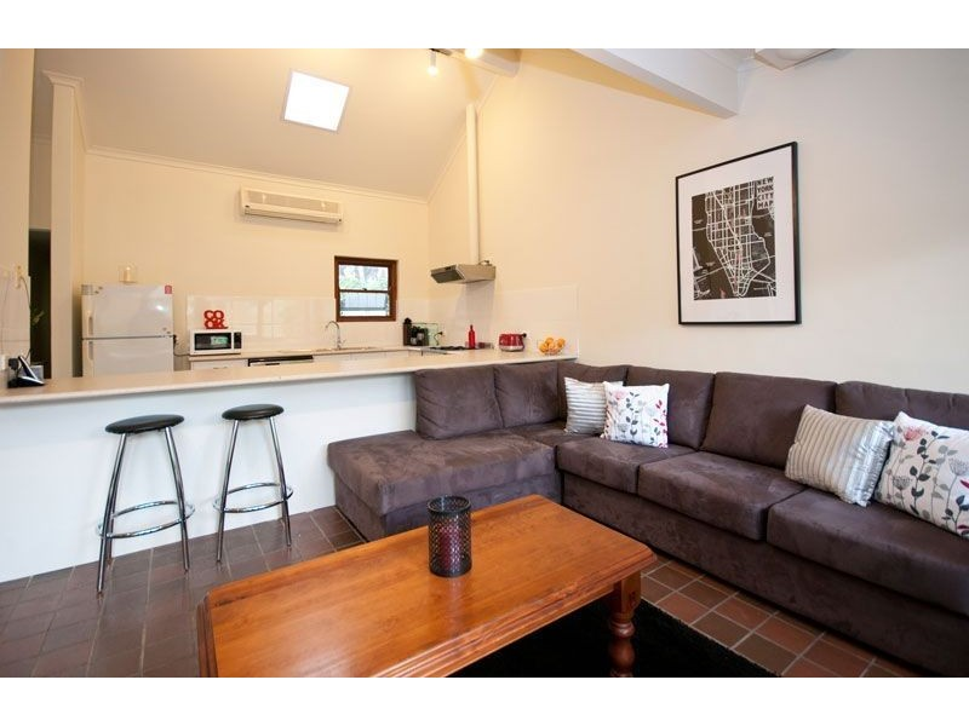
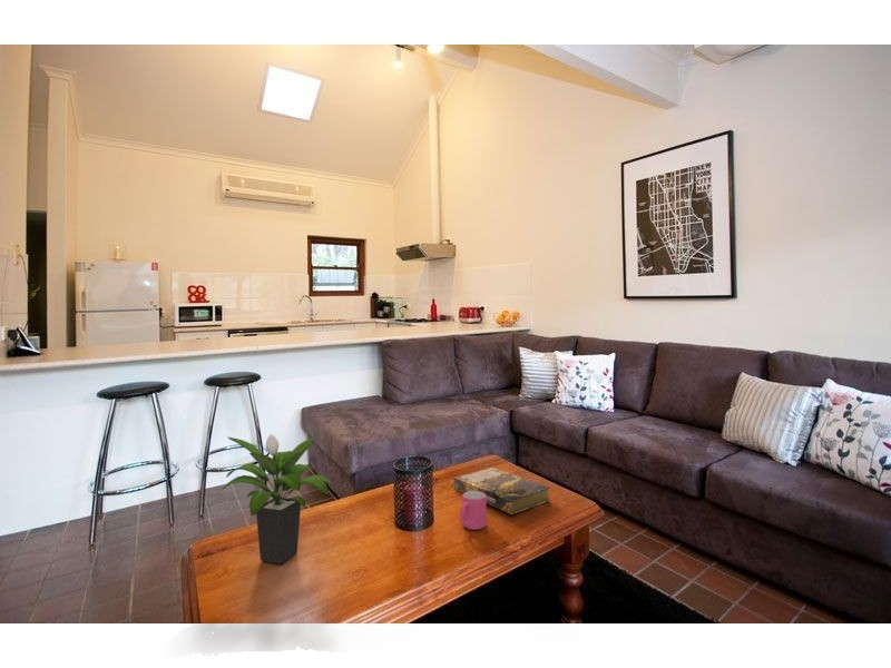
+ potted plant [219,433,335,566]
+ mug [459,491,488,531]
+ book [453,466,551,515]
